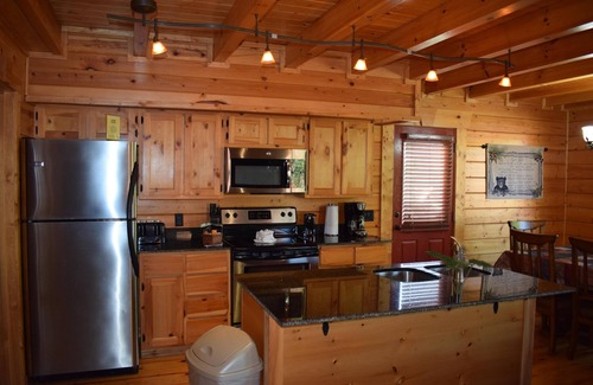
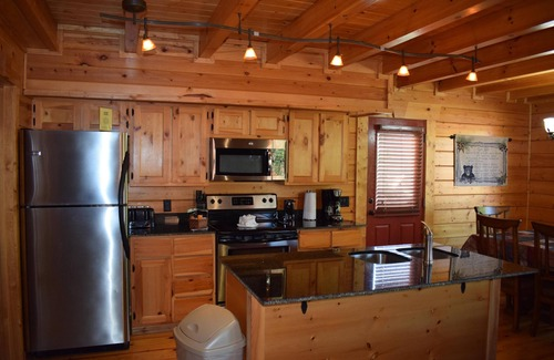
- plant [425,244,495,295]
